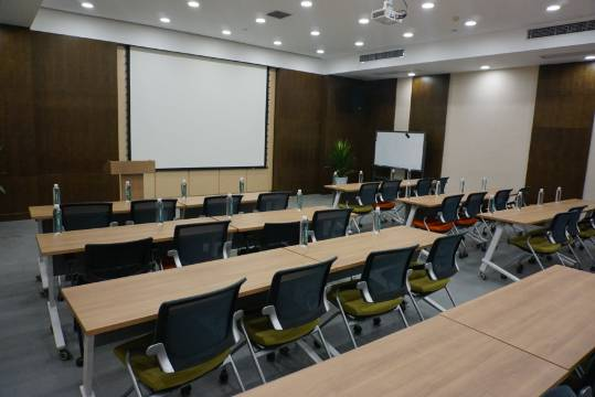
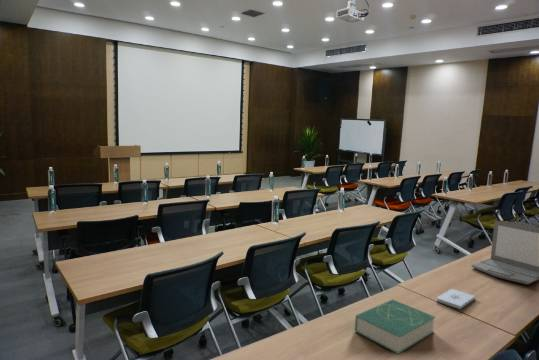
+ notepad [436,288,476,310]
+ laptop [471,221,539,286]
+ book [354,299,436,355]
